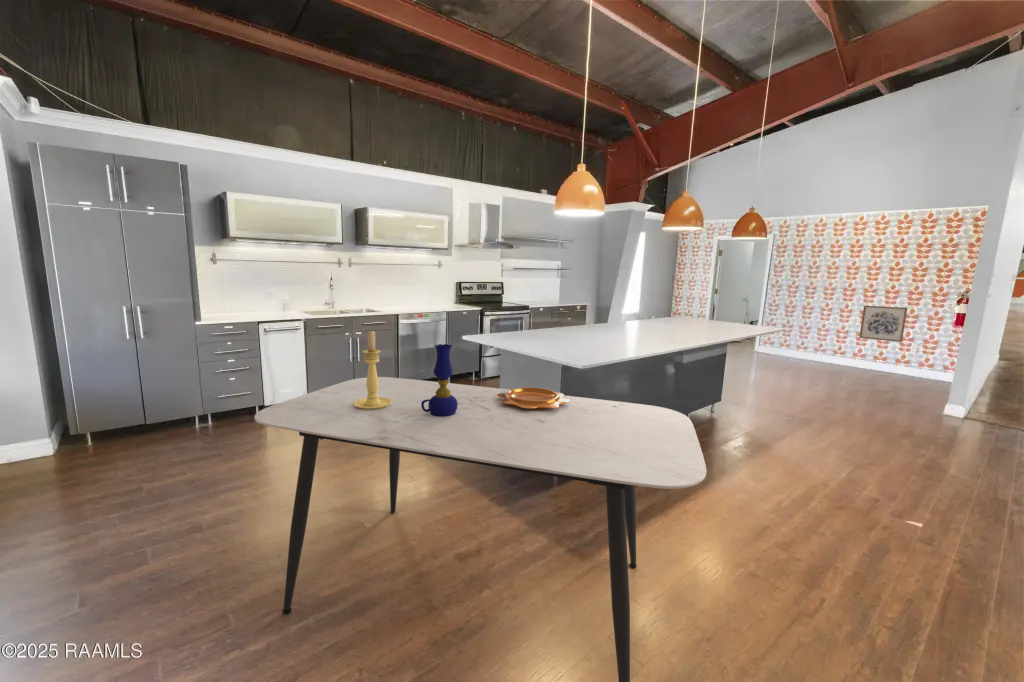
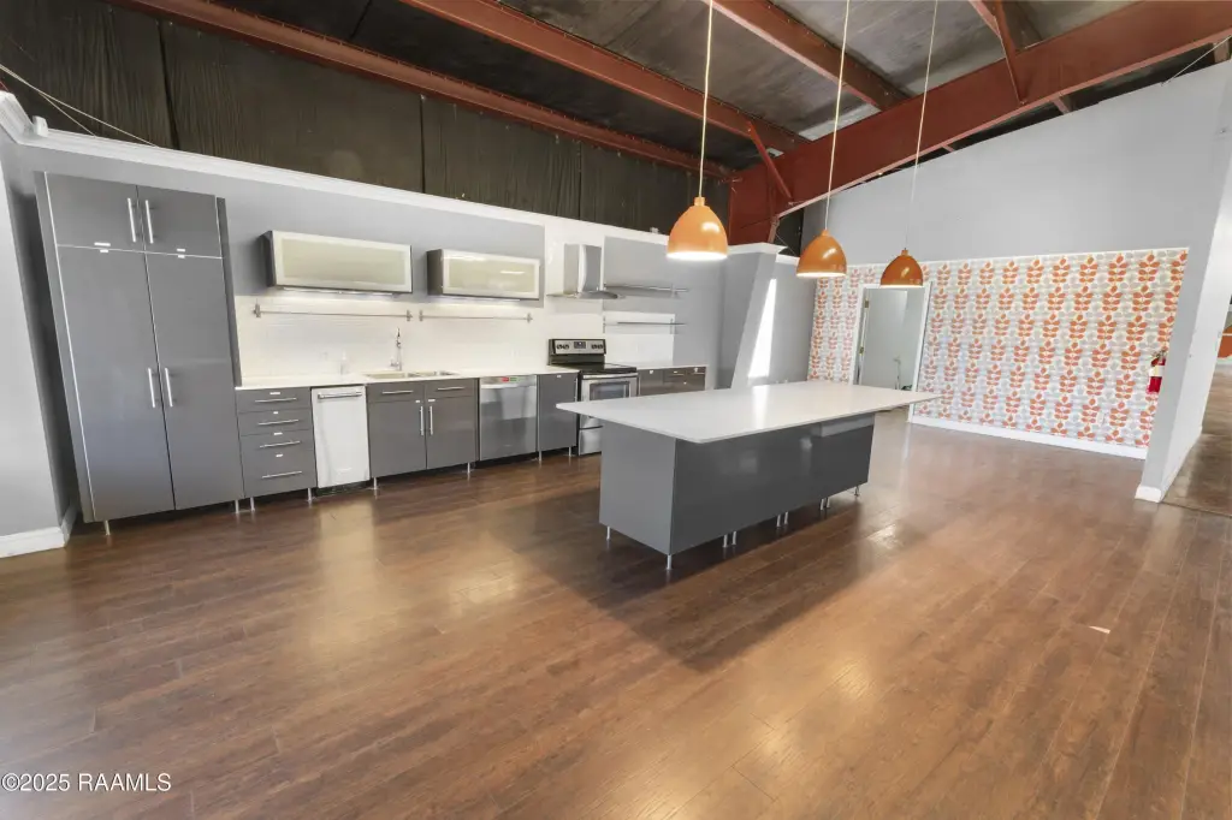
- decorative bowl [497,386,570,409]
- oil lamp [421,343,458,417]
- candle holder [353,329,392,409]
- dining table [254,376,707,682]
- wall art [858,305,908,343]
